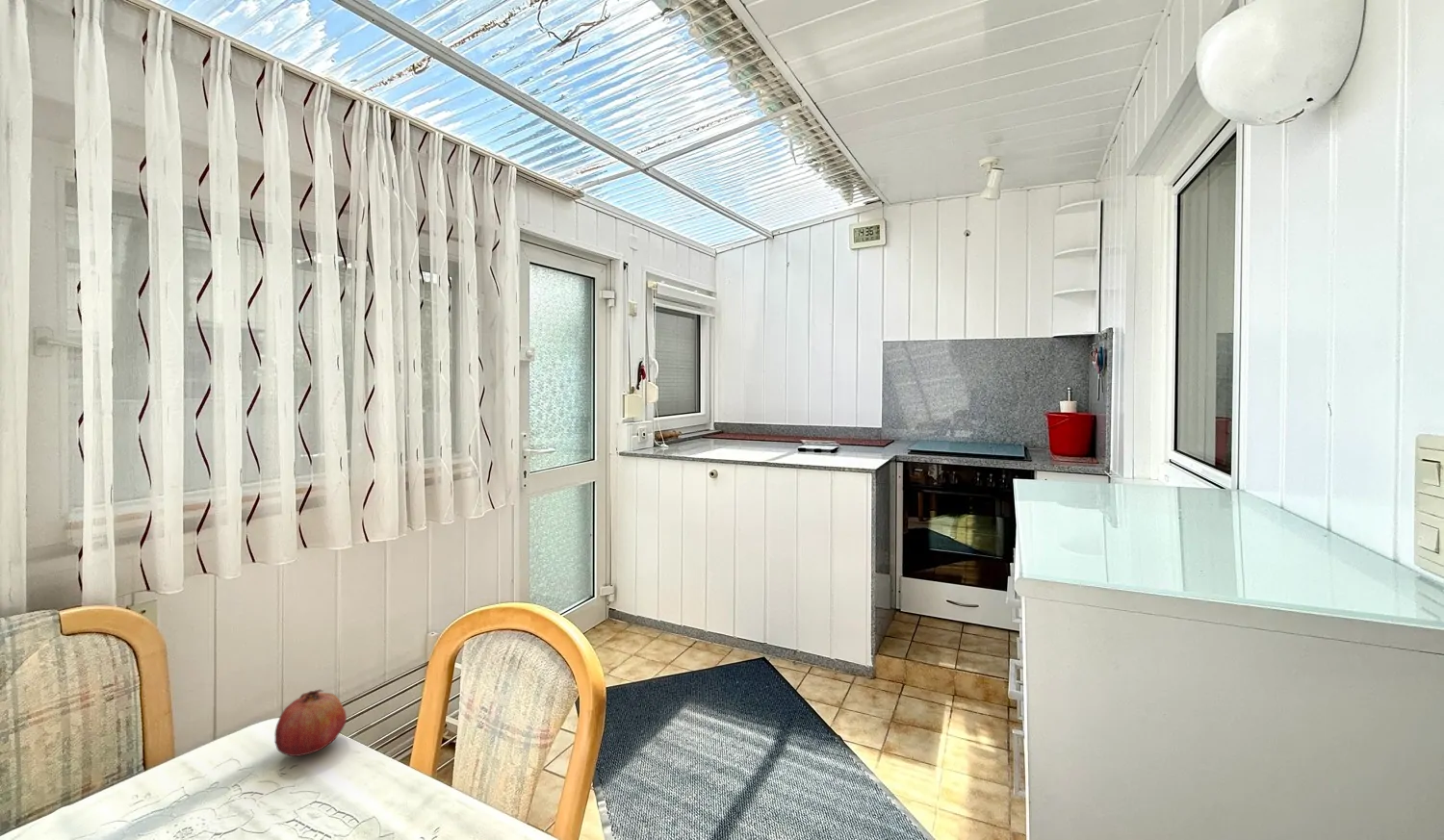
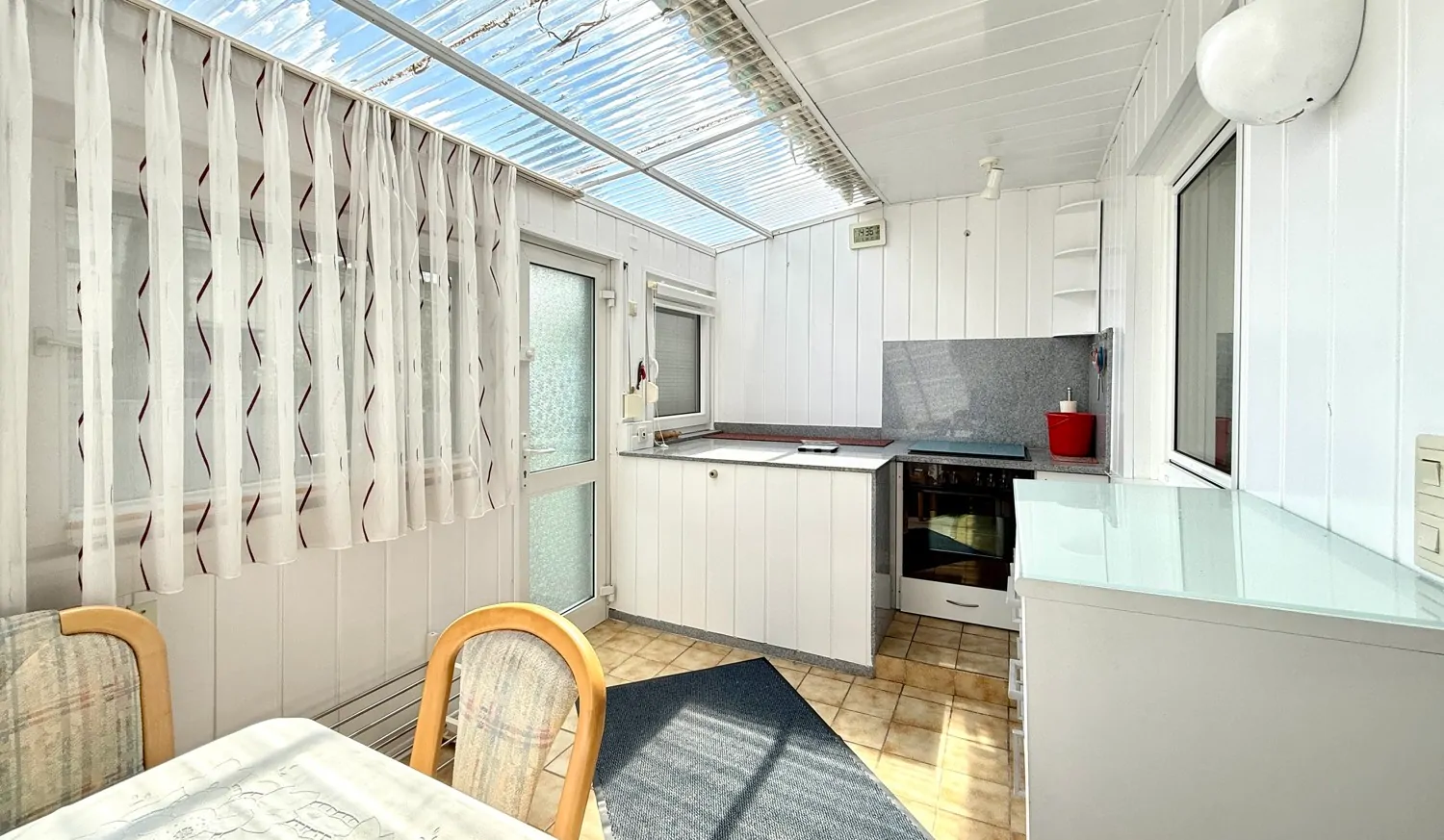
- fruit [273,689,348,757]
